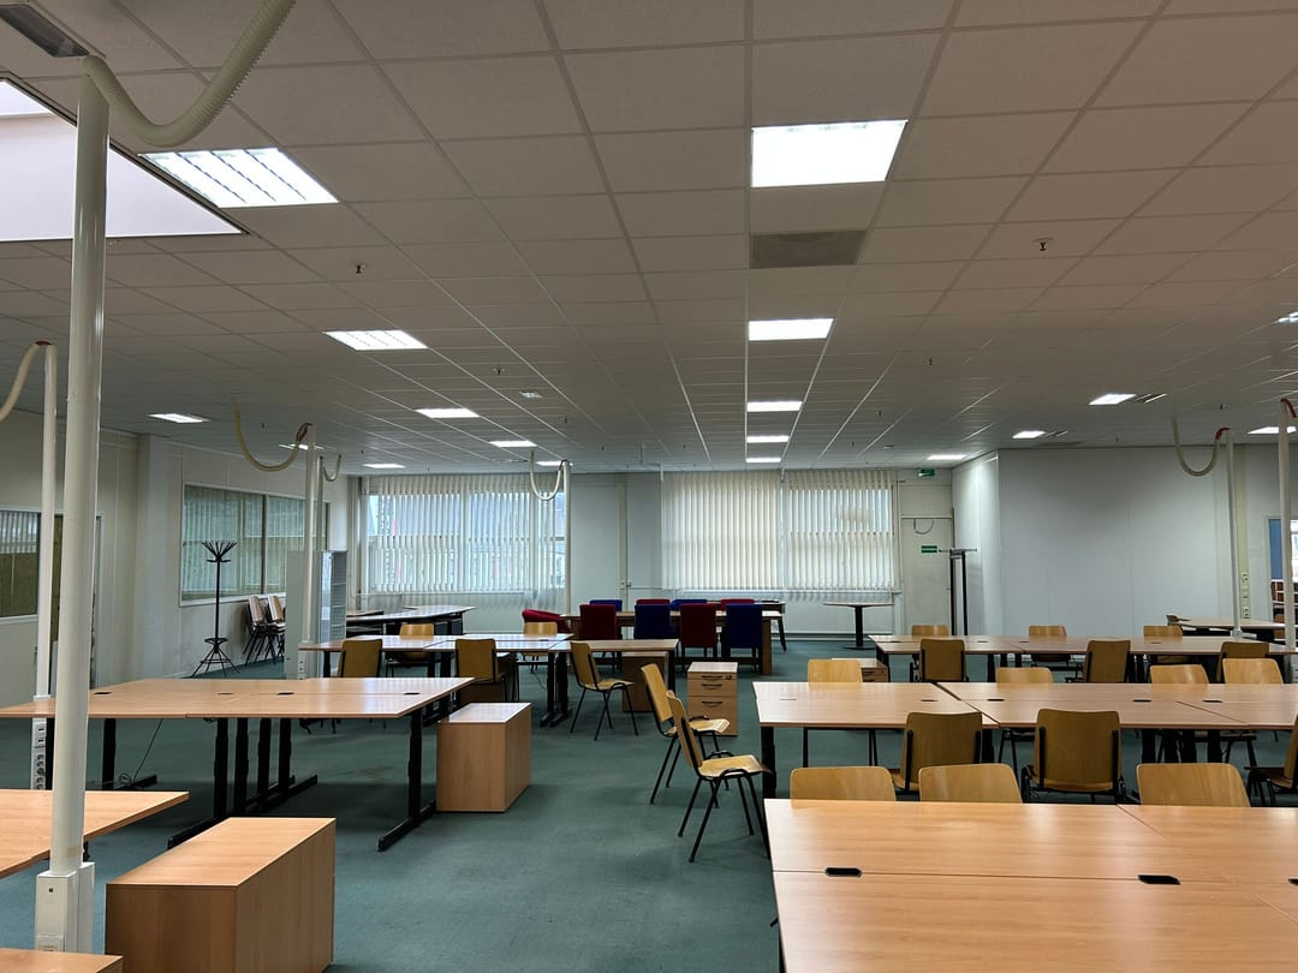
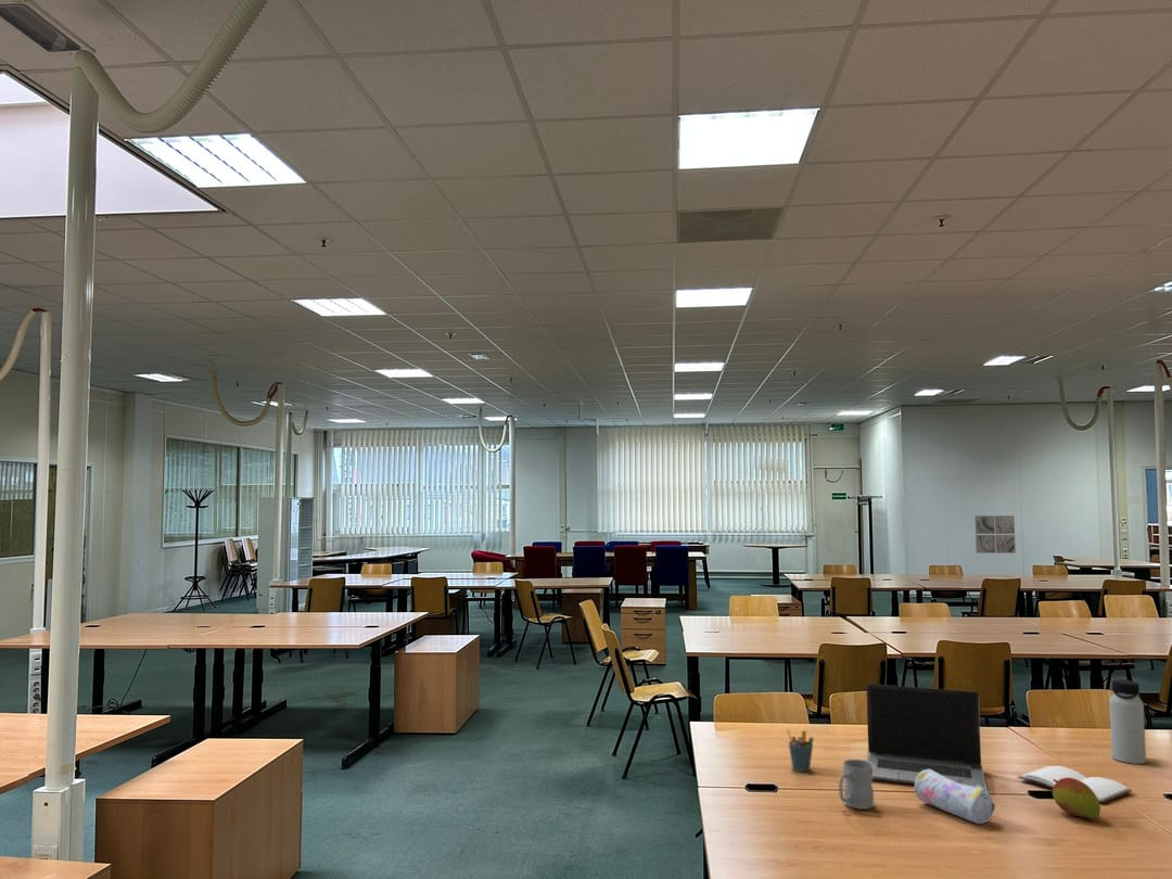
+ laptop computer [866,683,989,790]
+ book [1017,765,1133,804]
+ fruit [1052,777,1101,820]
+ pencil case [914,769,996,825]
+ mug [838,759,875,811]
+ water bottle [1108,678,1147,765]
+ pen holder [786,728,815,773]
+ wall art [973,514,1017,555]
